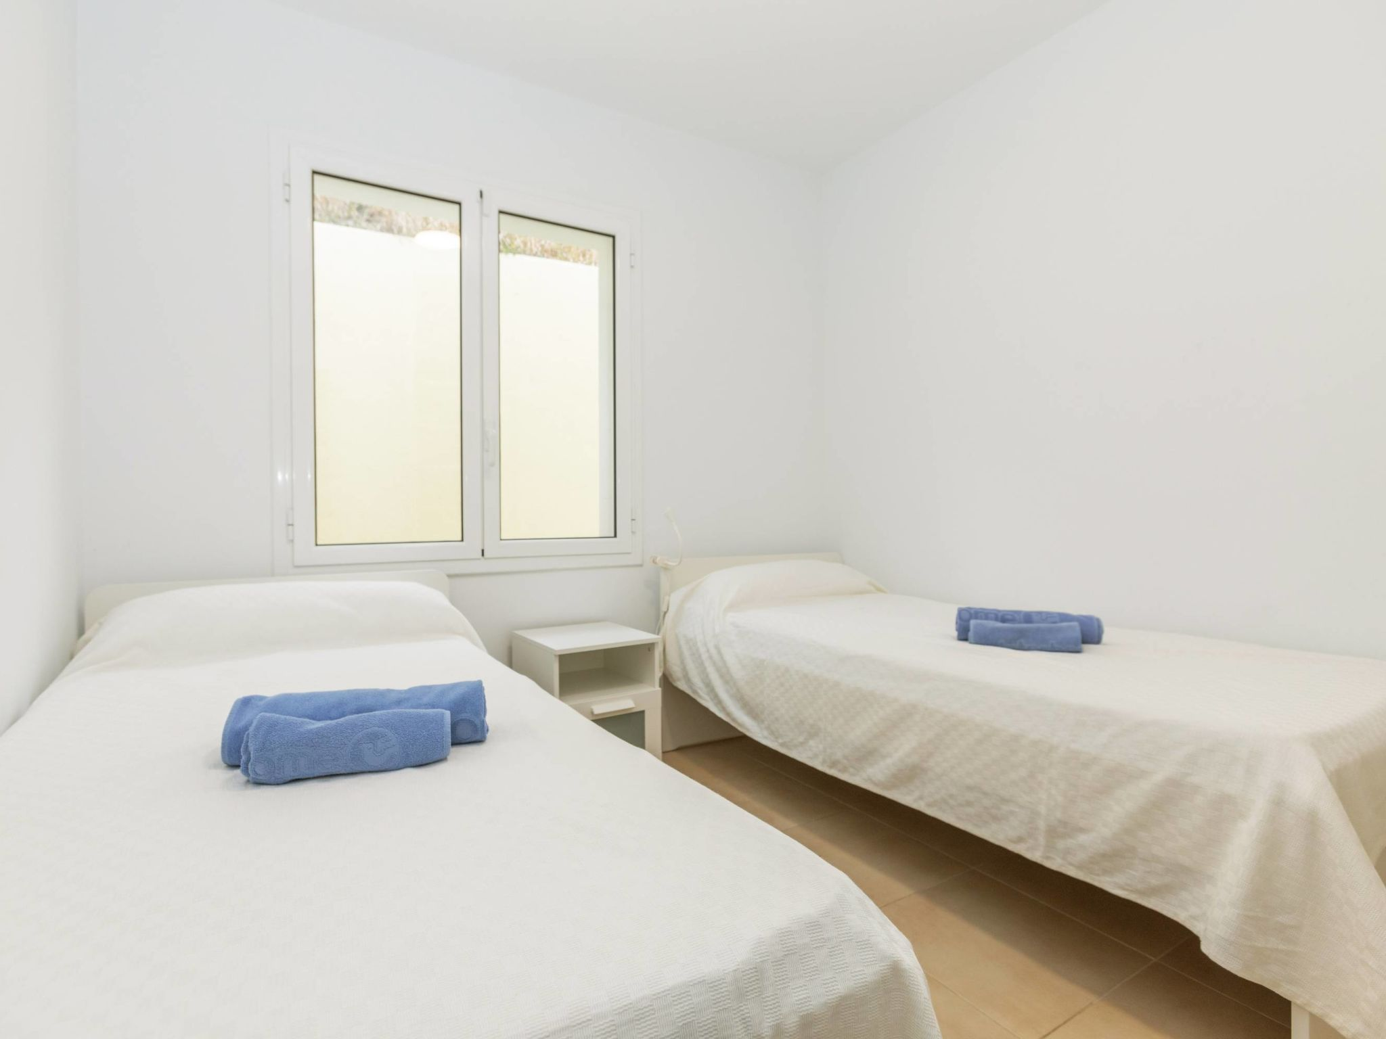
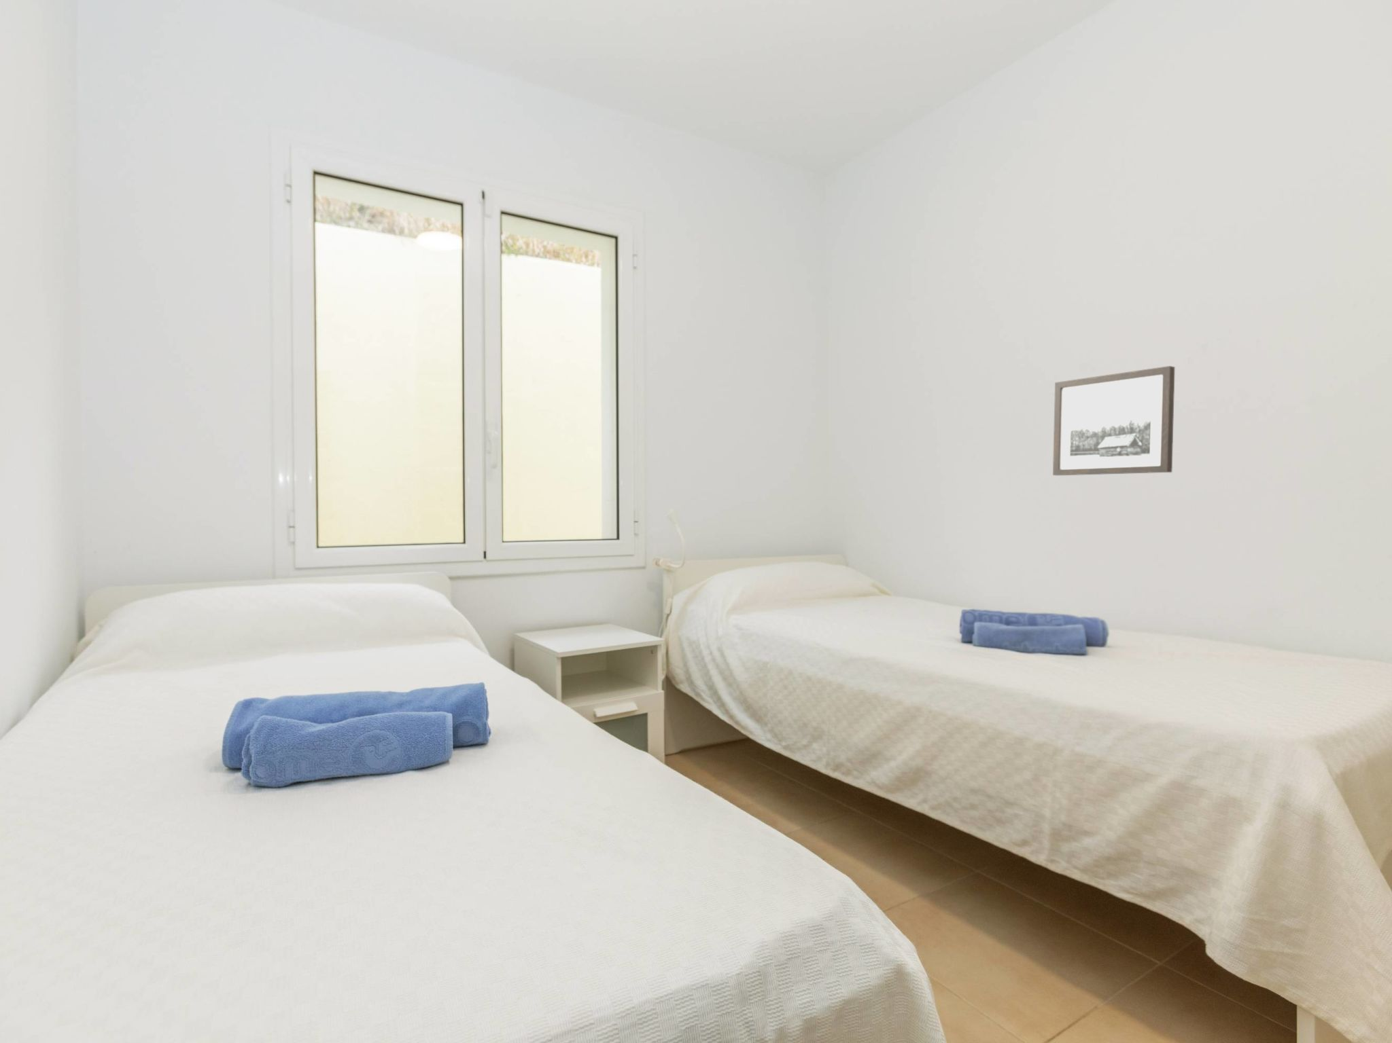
+ wall art [1052,365,1175,475]
